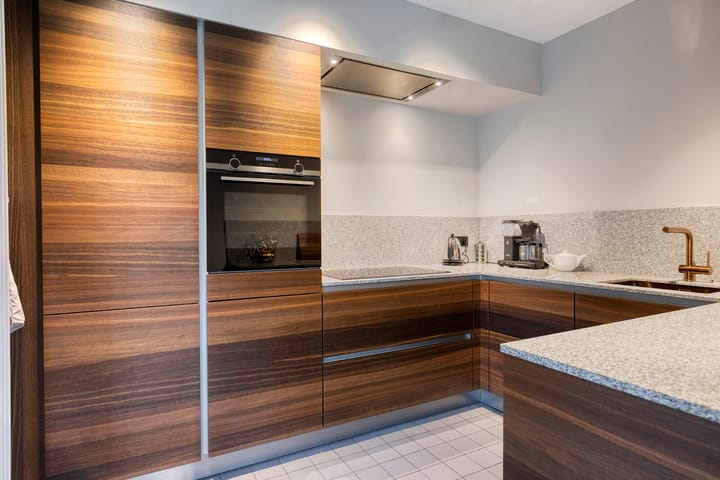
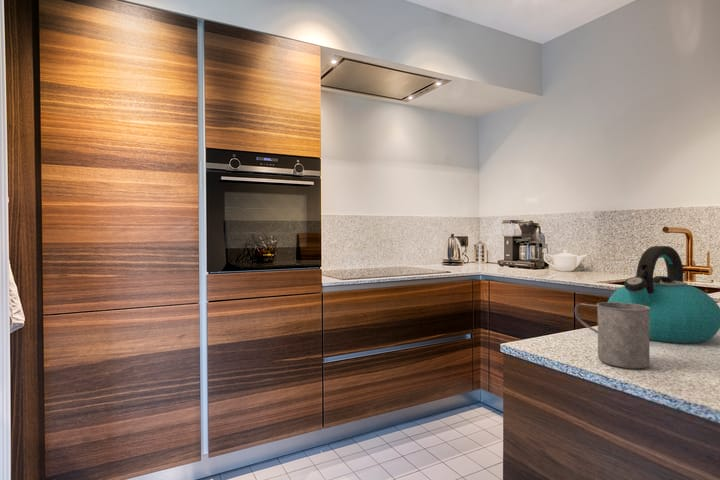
+ mug [574,301,651,370]
+ kettle [607,245,720,344]
